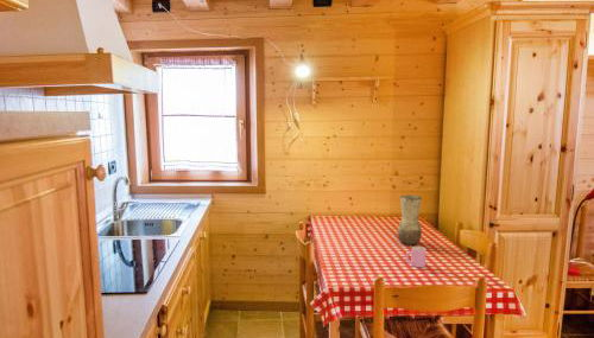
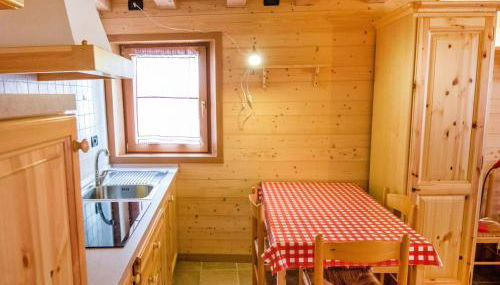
- cup [405,245,428,268]
- vase [397,194,423,245]
